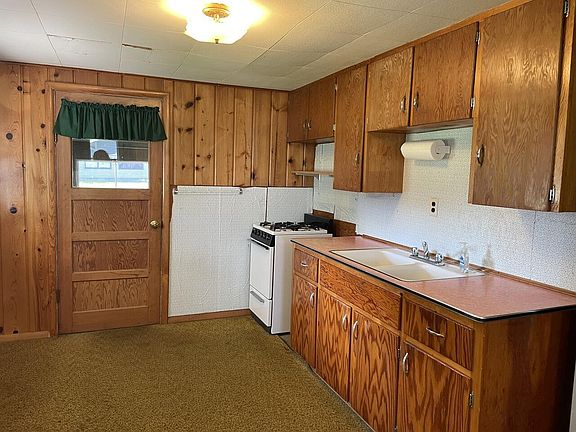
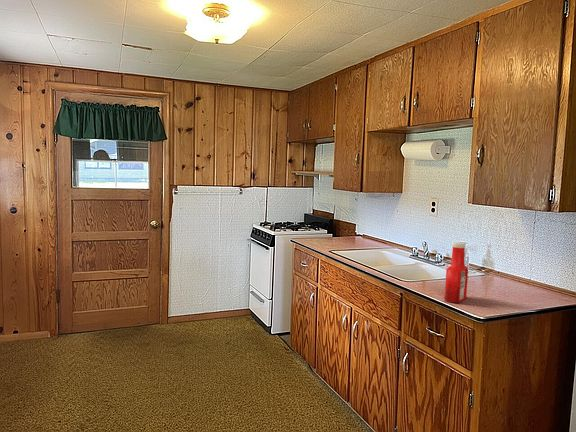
+ soap bottle [444,242,469,304]
